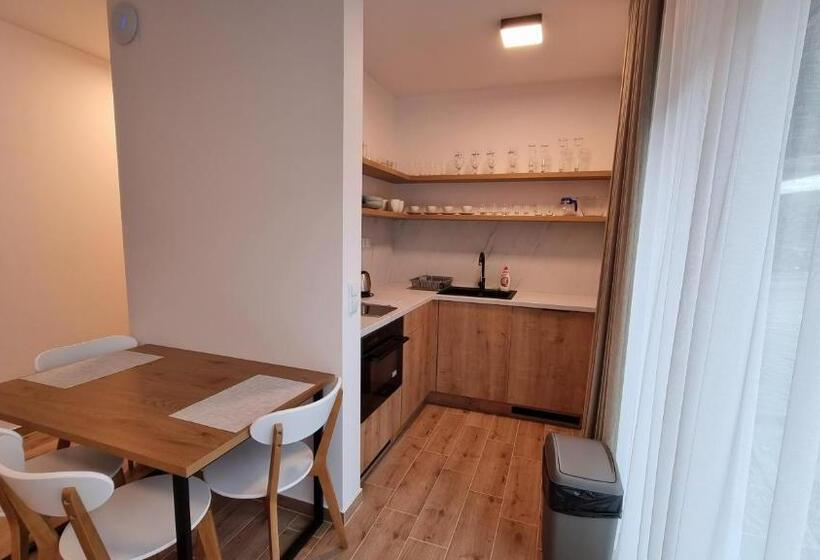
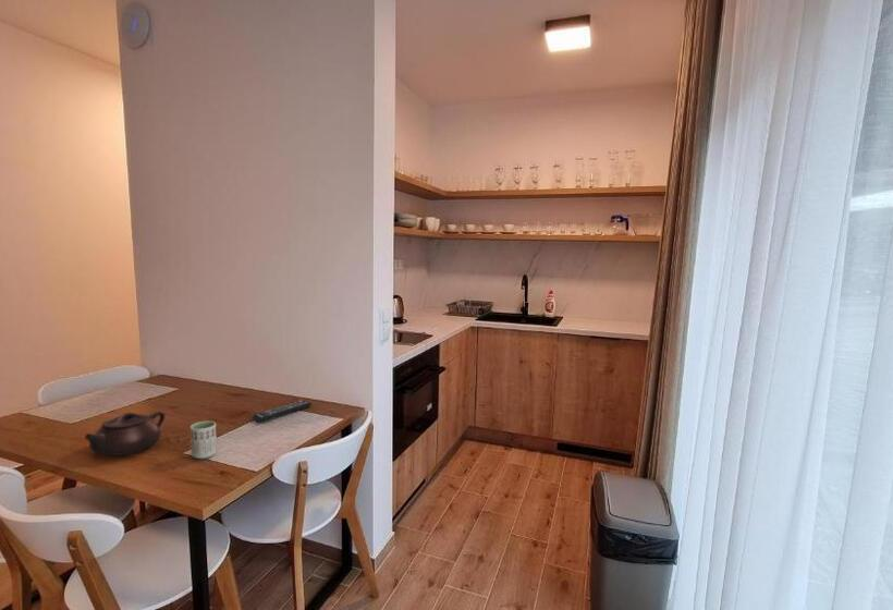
+ teapot [84,410,167,456]
+ cup [189,420,218,460]
+ remote control [252,399,313,424]
